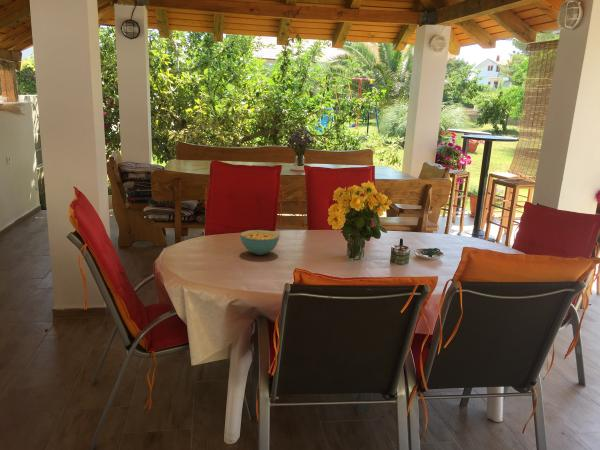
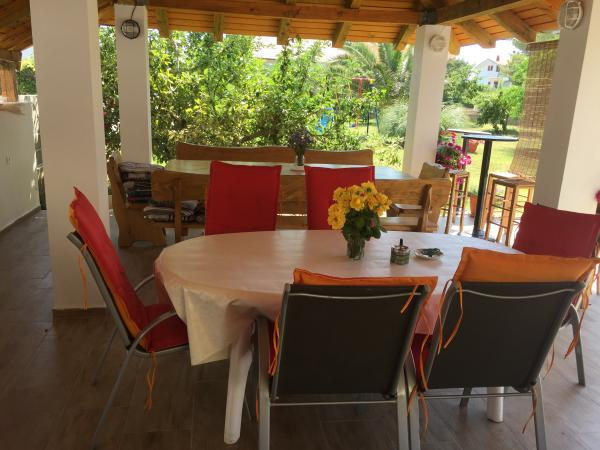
- cereal bowl [239,229,280,256]
